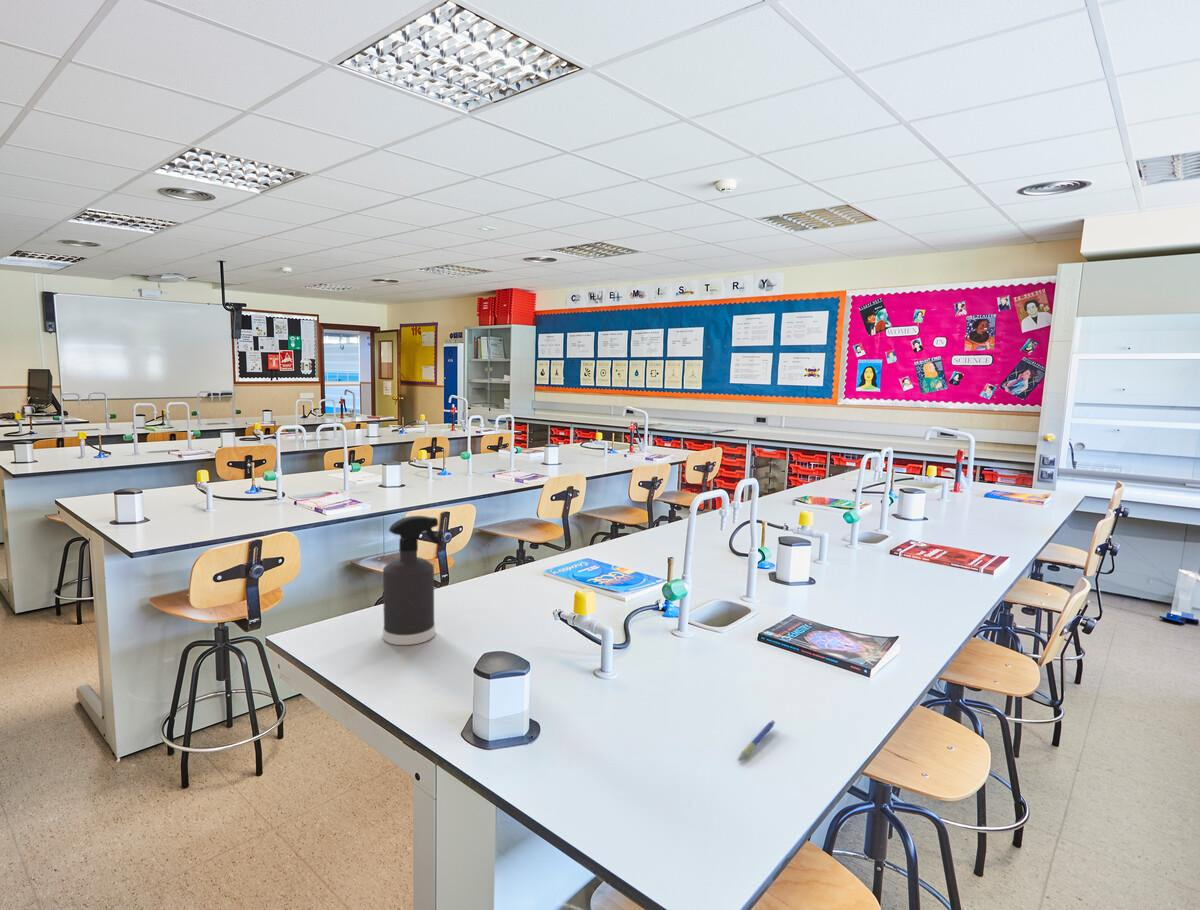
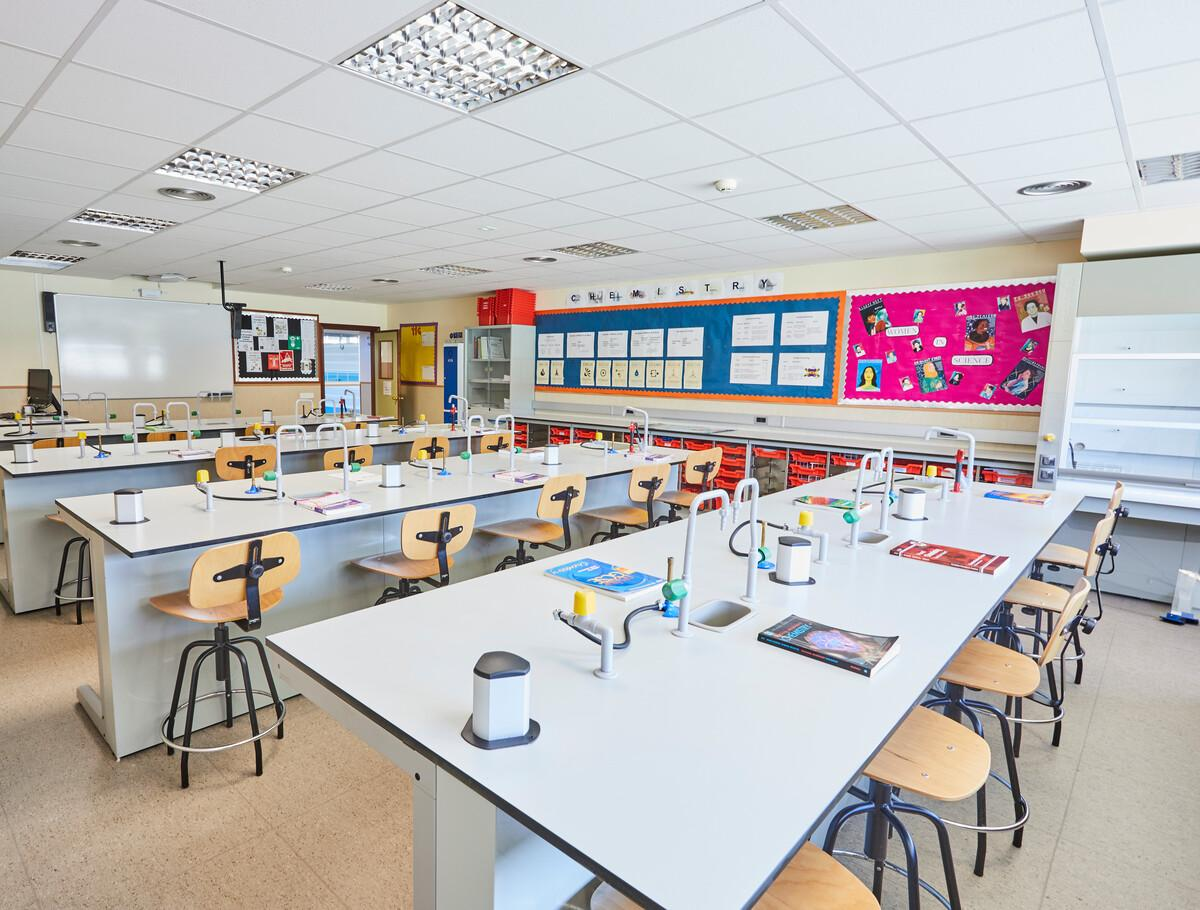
- spray bottle [382,515,443,646]
- pen [737,719,776,762]
